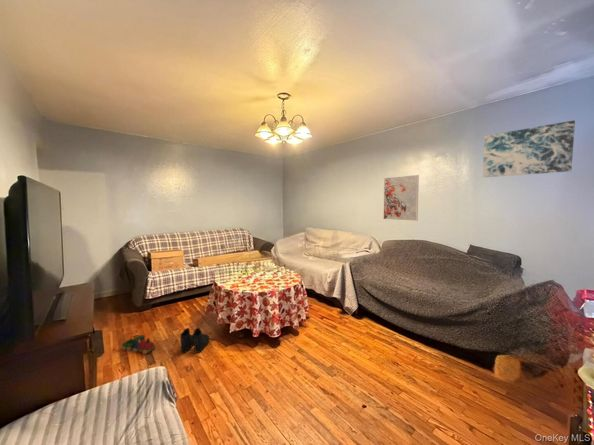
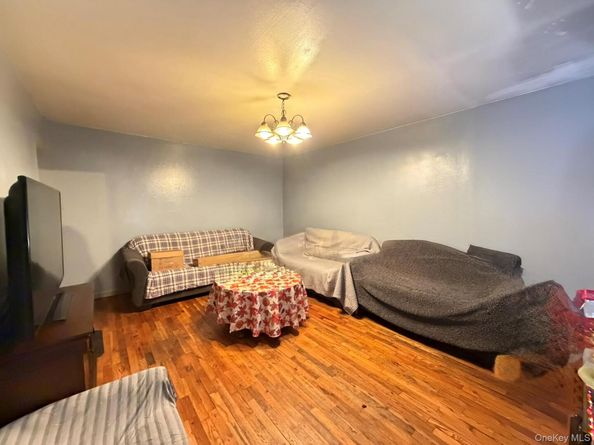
- wall art [482,119,576,178]
- toy train [121,334,157,356]
- boots [179,327,210,354]
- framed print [382,174,420,222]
